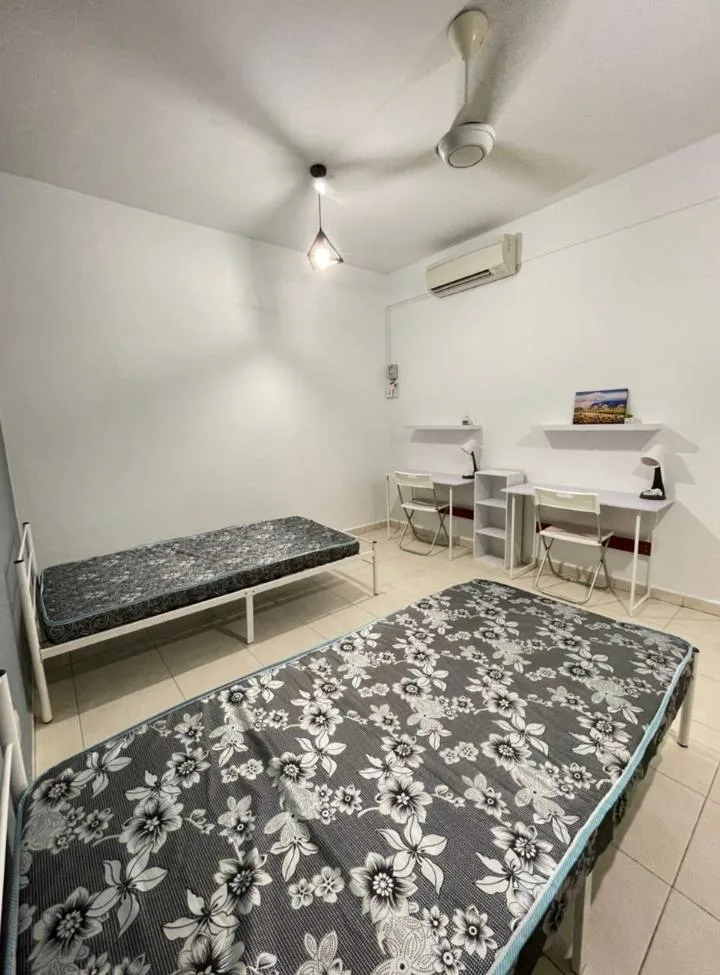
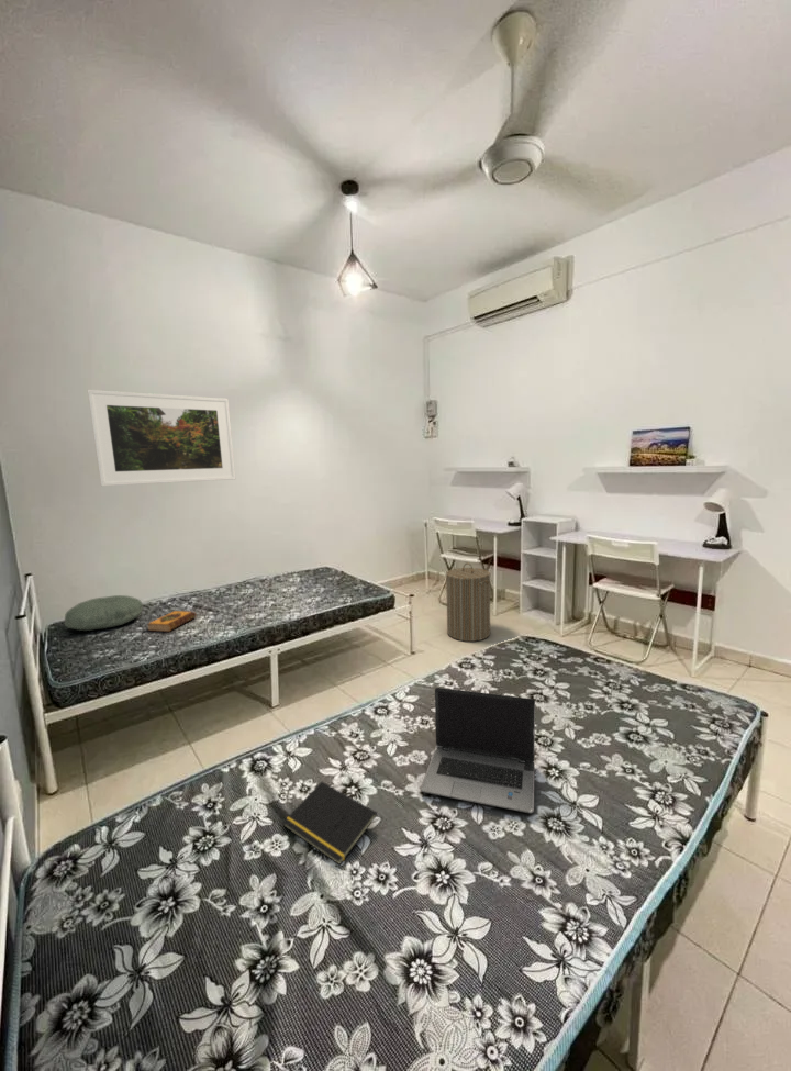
+ pillow [64,594,144,632]
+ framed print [87,389,236,487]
+ laptop computer [420,687,536,814]
+ hardback book [146,610,198,633]
+ notepad [282,780,378,866]
+ laundry hamper [445,561,491,643]
